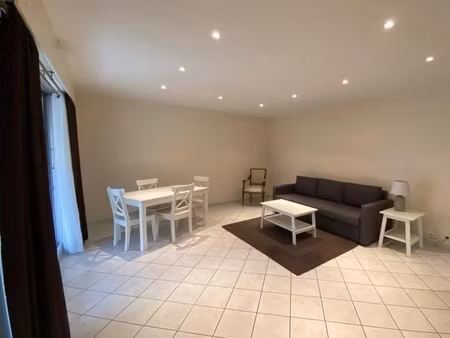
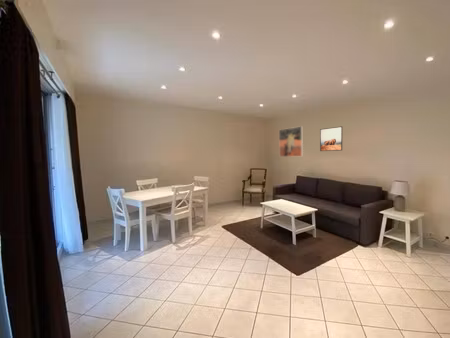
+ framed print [278,125,304,158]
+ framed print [319,125,343,152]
